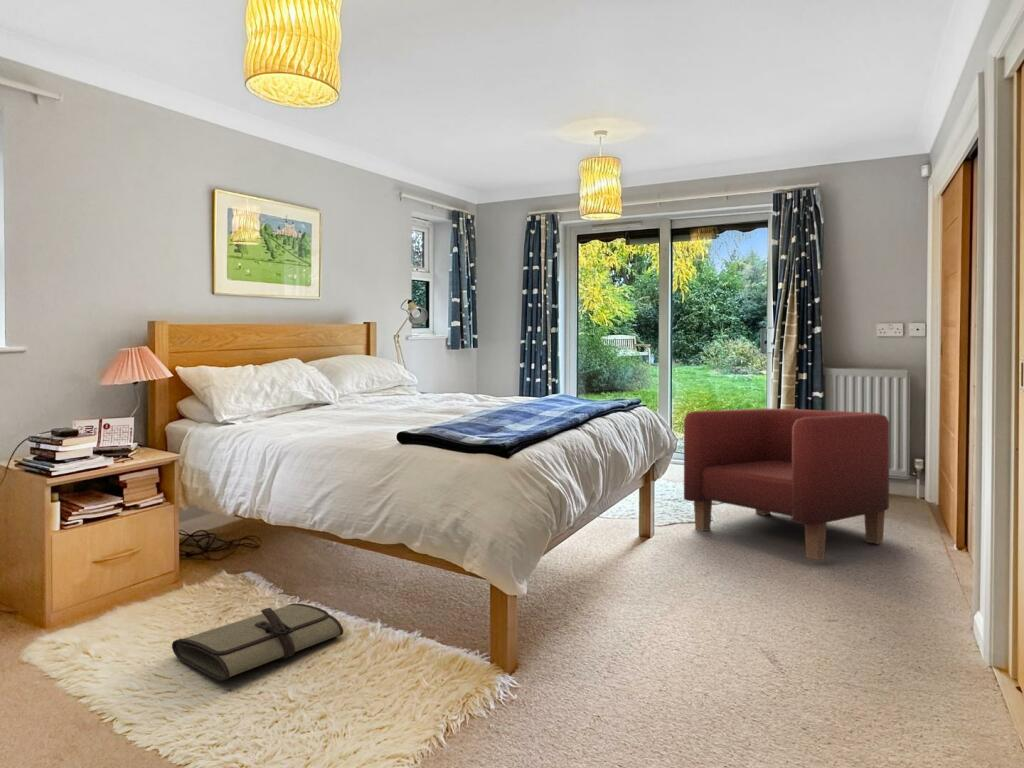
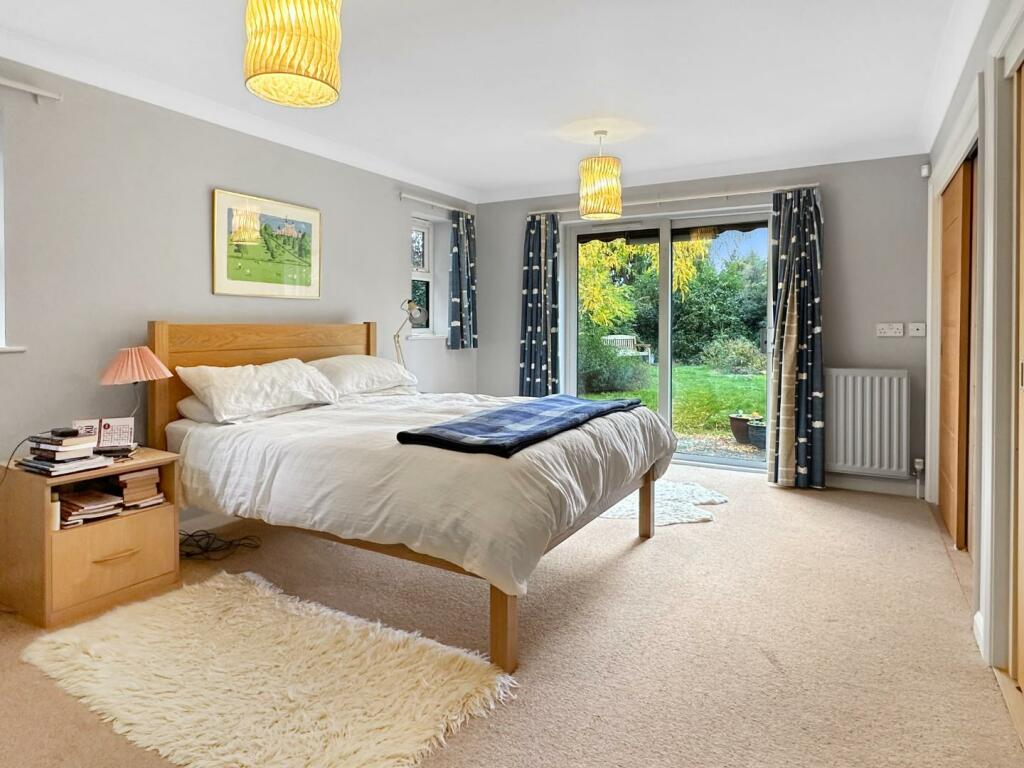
- armchair [683,408,890,561]
- tool roll [171,602,344,681]
